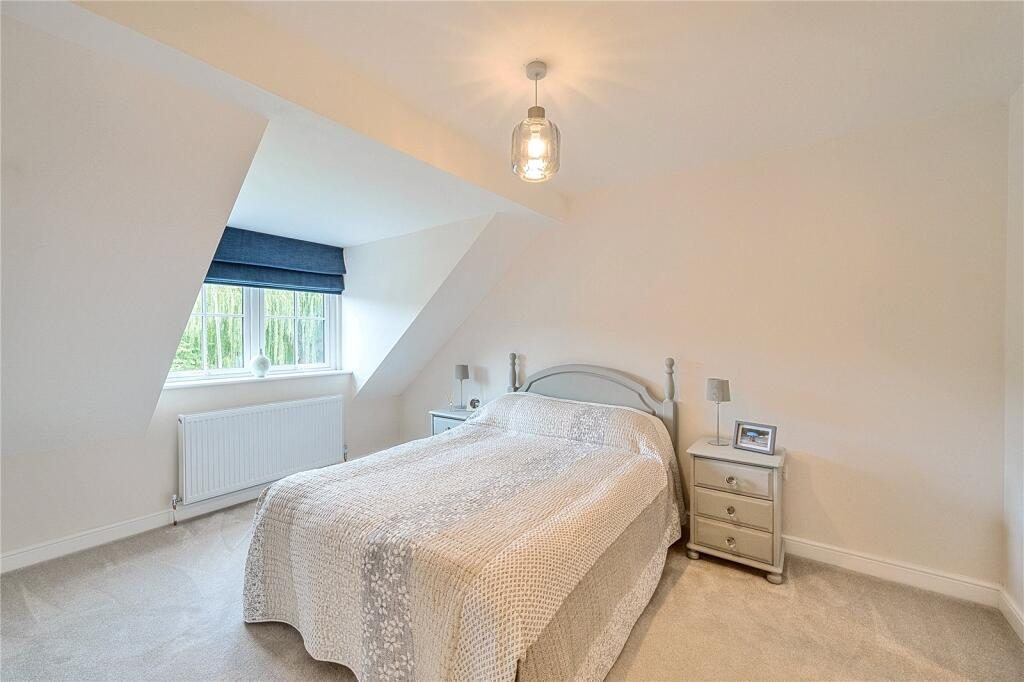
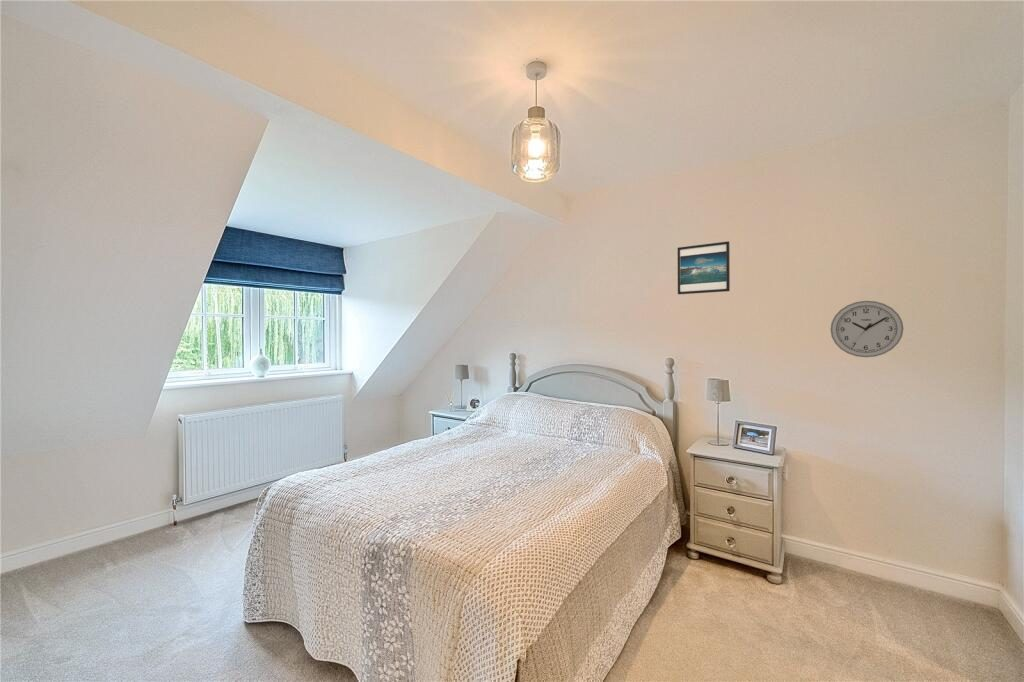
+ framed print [677,241,731,295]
+ wall clock [829,300,905,358]
